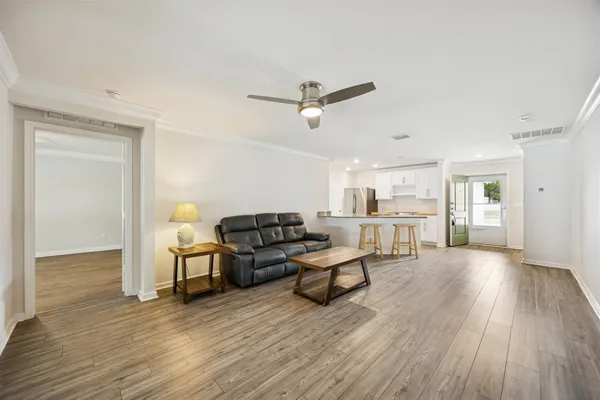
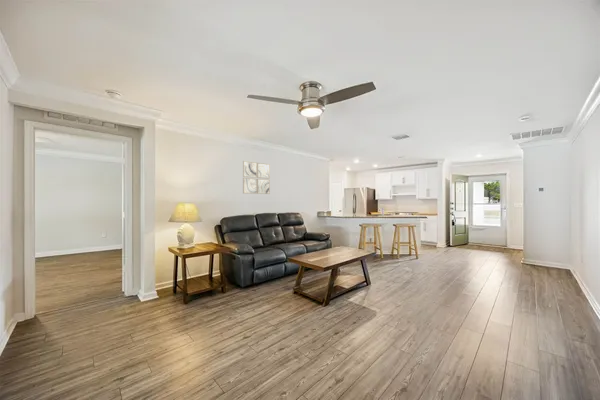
+ wall art [242,160,271,195]
